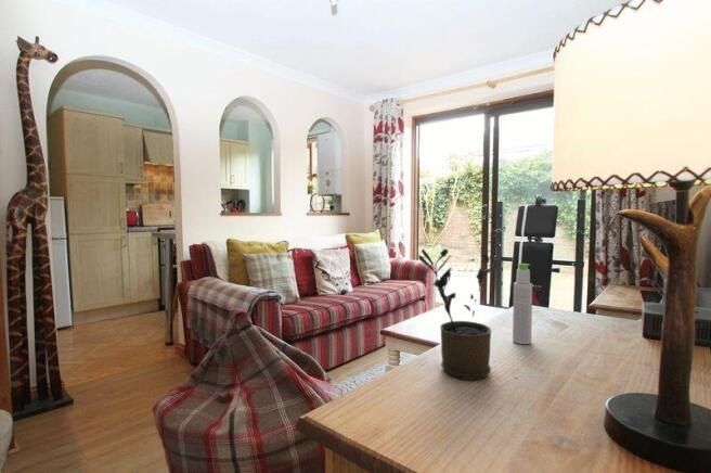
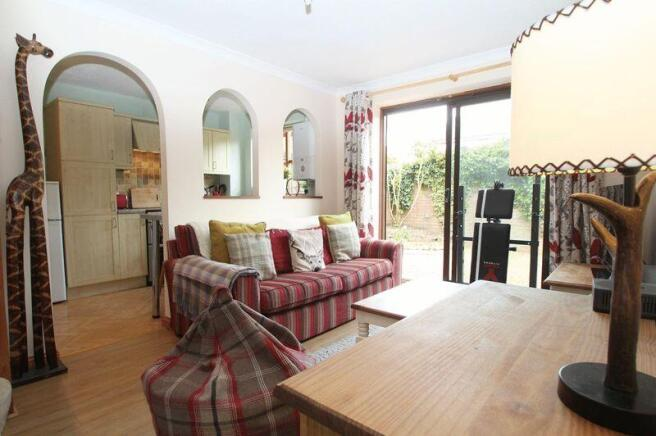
- potted plant [417,247,501,381]
- bottle [512,263,533,345]
